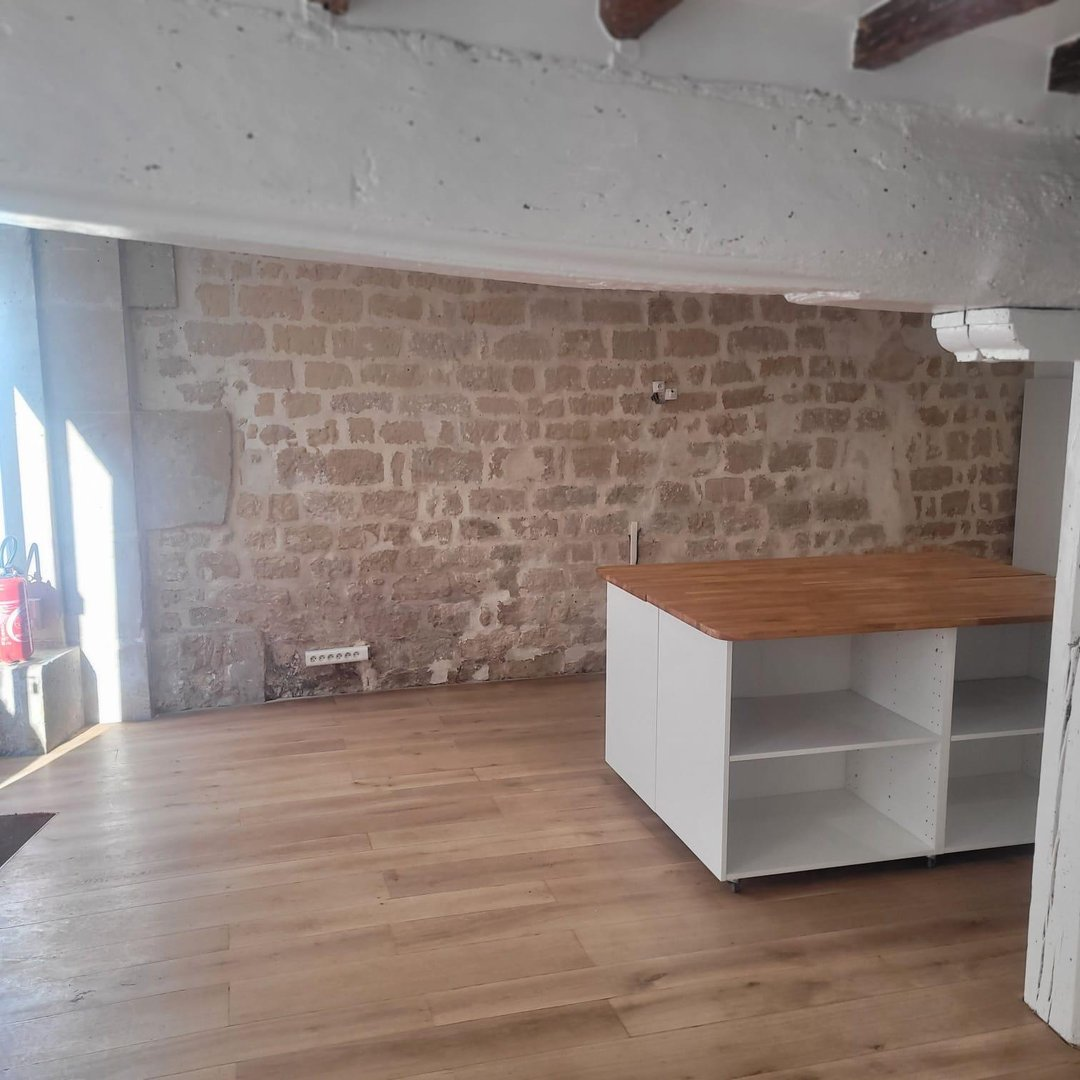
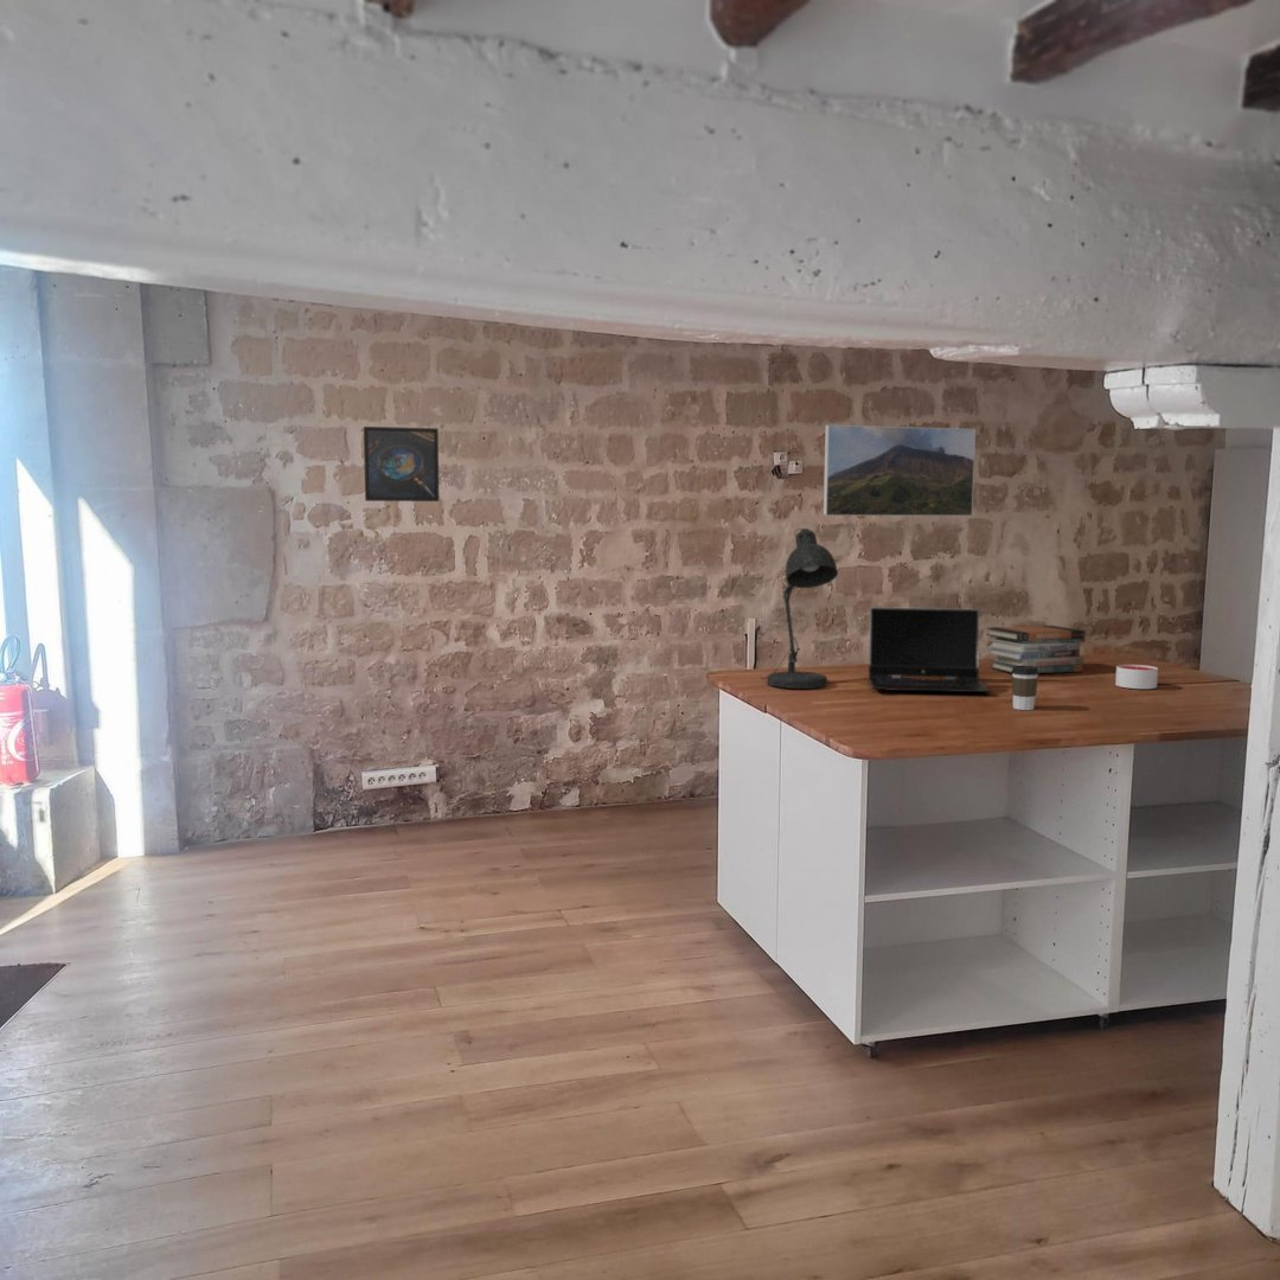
+ candle [1114,664,1159,690]
+ book stack [985,625,1087,674]
+ desk lamp [761,527,839,690]
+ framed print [823,423,977,517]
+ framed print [363,425,440,503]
+ laptop computer [868,606,992,693]
+ coffee cup [1011,665,1041,711]
